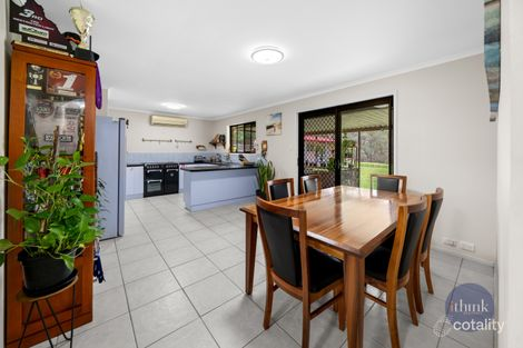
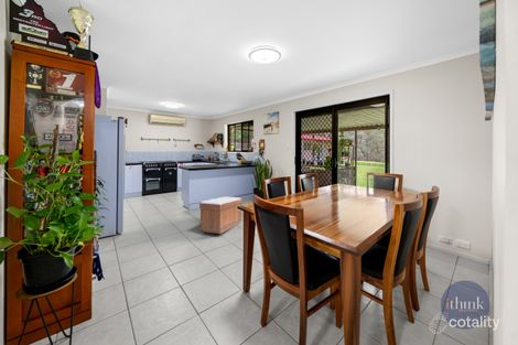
+ bench [198,196,242,235]
